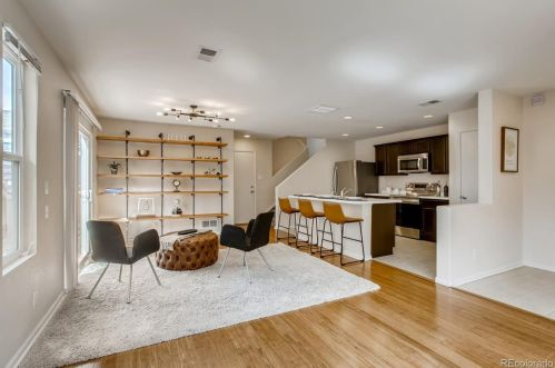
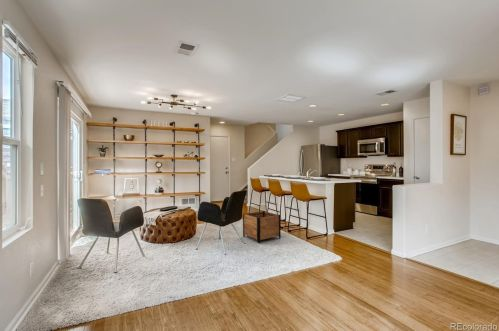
+ planter [242,210,282,244]
